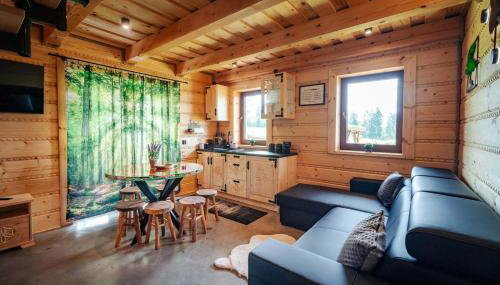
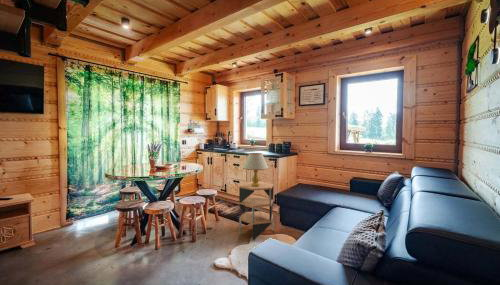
+ table lamp [242,152,269,187]
+ side table [238,181,275,241]
